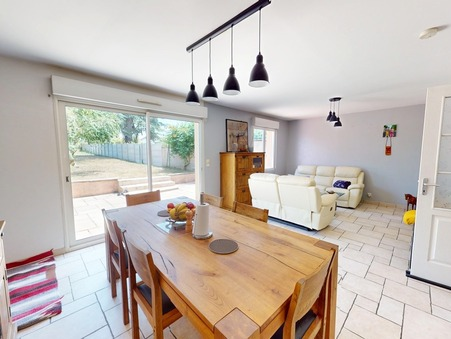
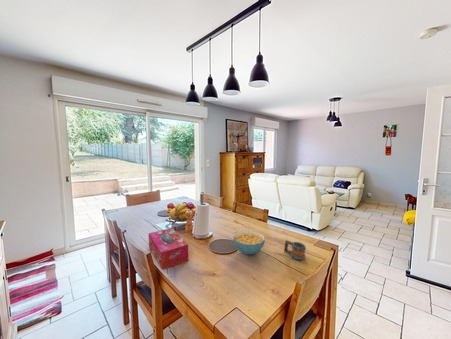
+ cereal bowl [232,230,266,255]
+ mug [283,239,307,261]
+ tissue box [148,227,189,271]
